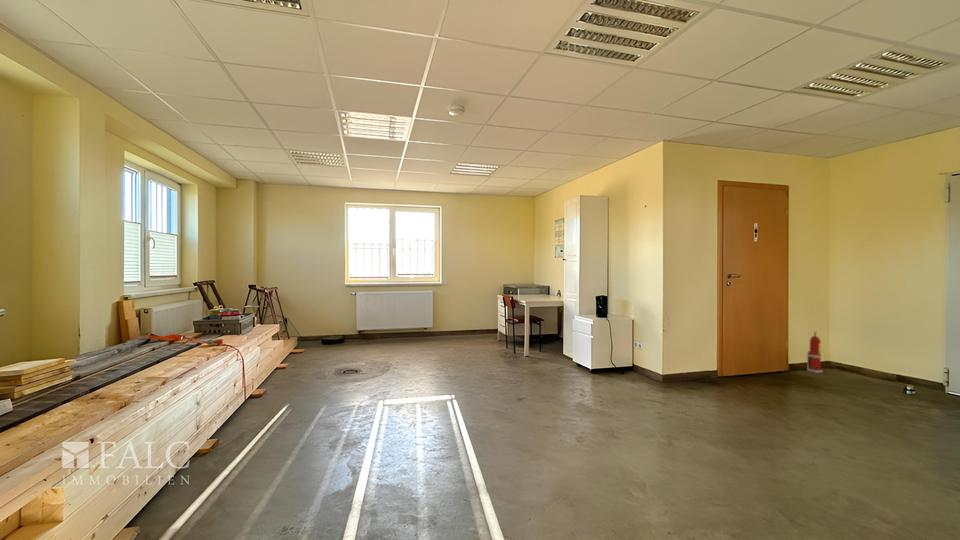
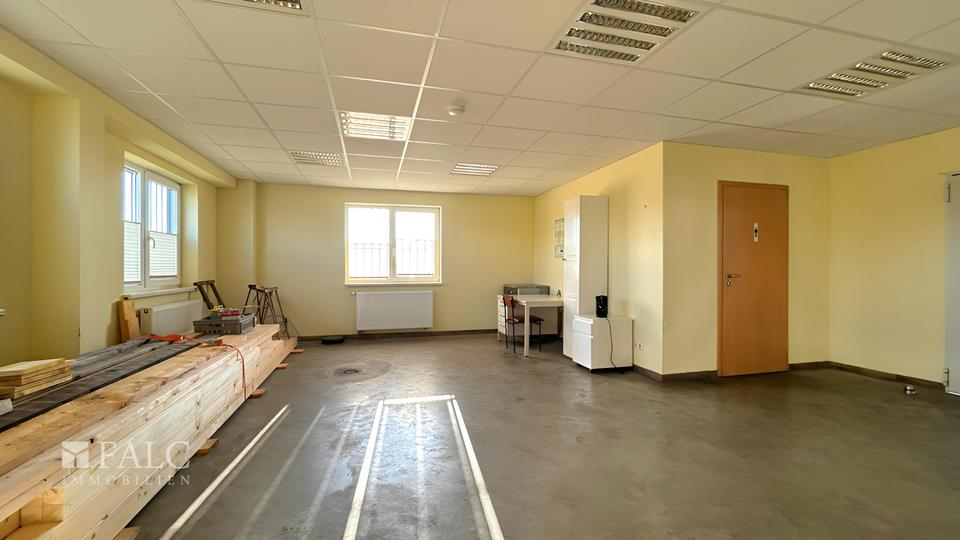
- fire extinguisher [806,331,824,374]
